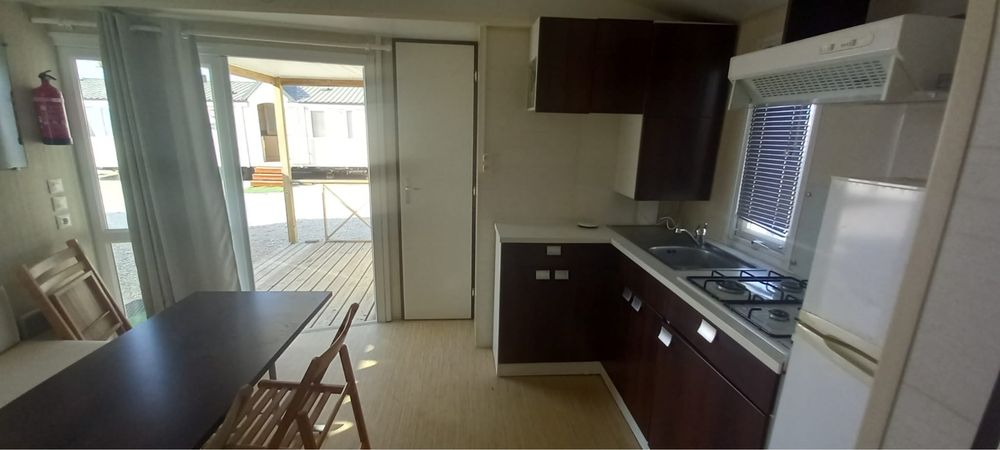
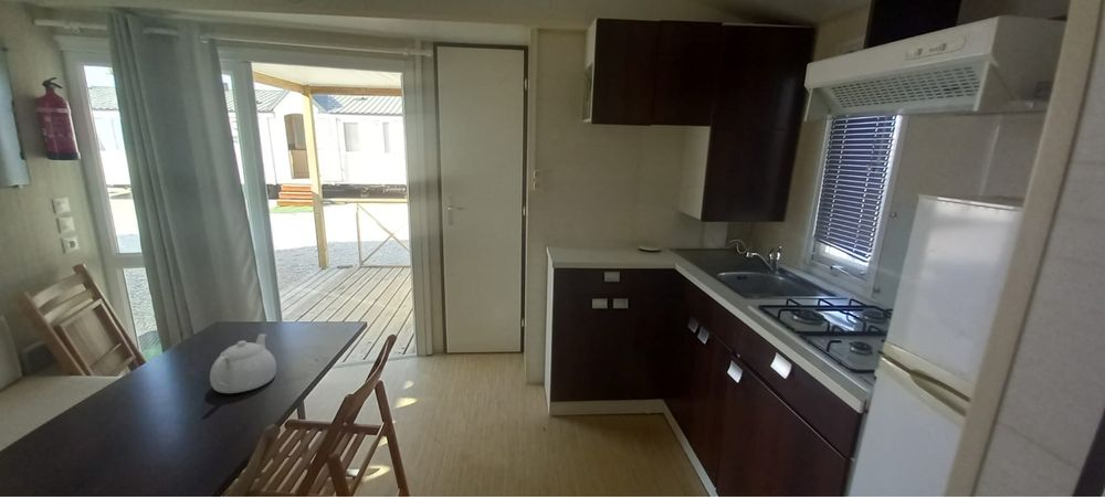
+ teapot [209,332,277,394]
